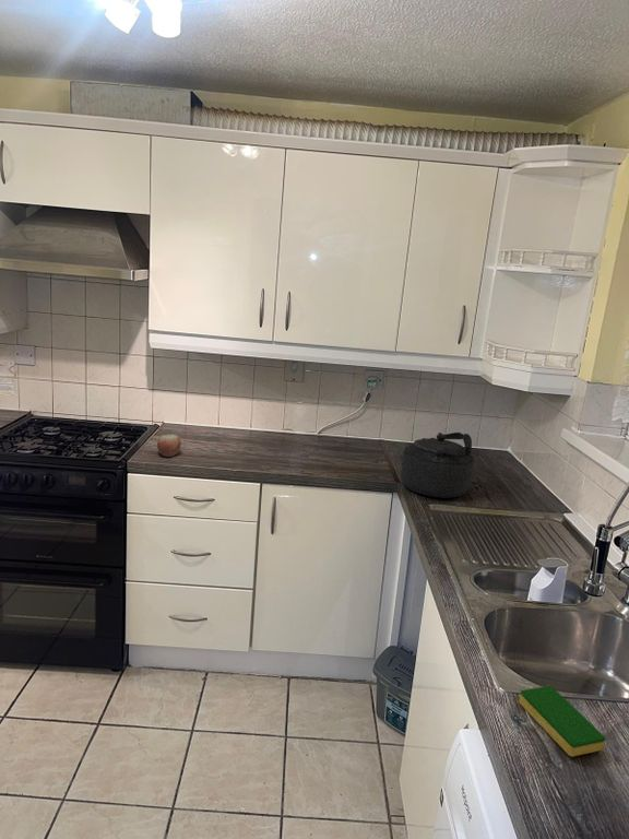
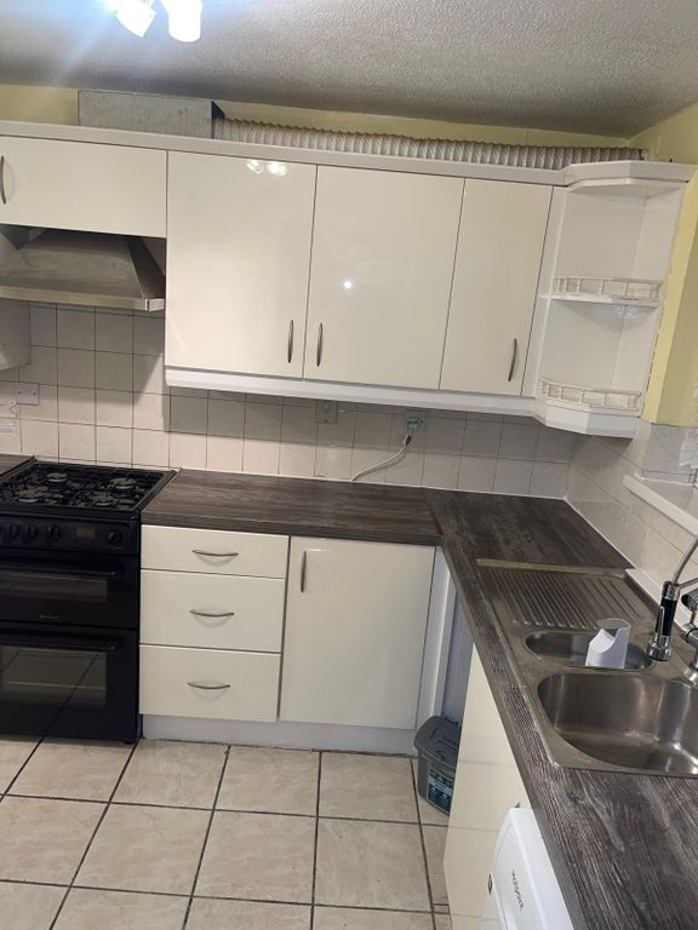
- apple [156,434,182,458]
- kettle [400,432,475,499]
- dish sponge [518,685,606,758]
